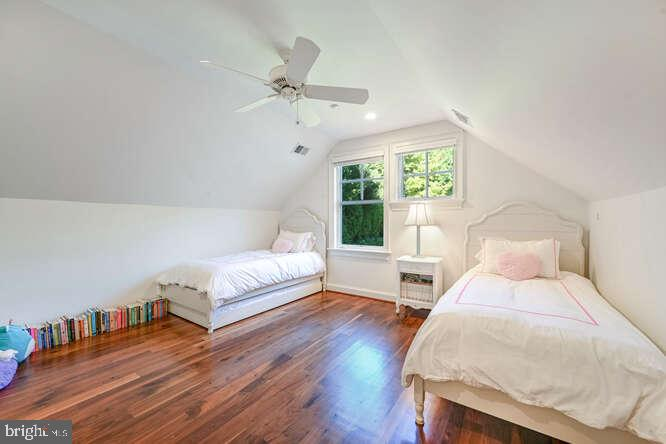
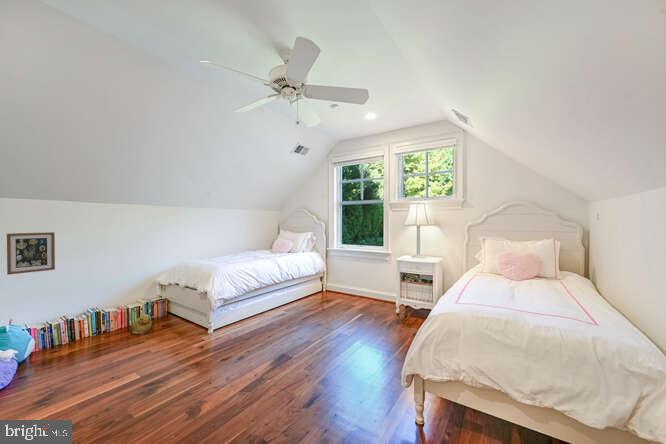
+ wall art [6,231,56,276]
+ rubber duck [130,313,153,335]
